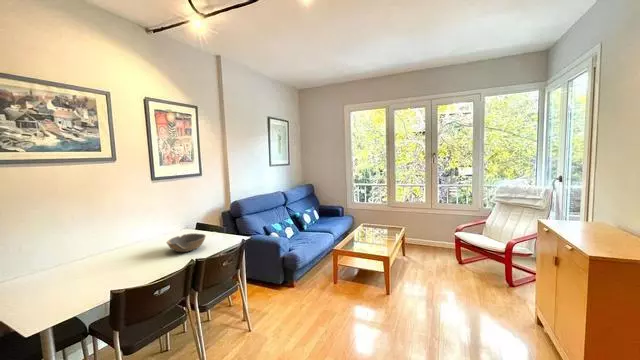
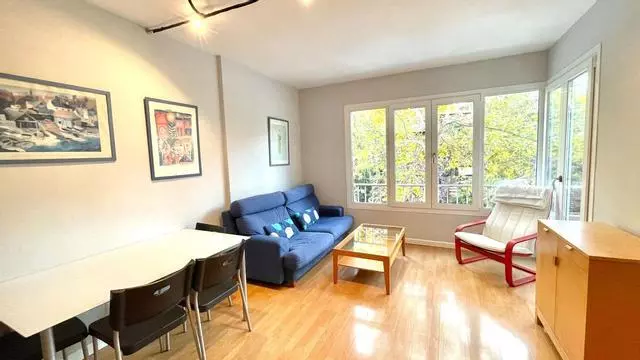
- bowl [166,232,207,253]
